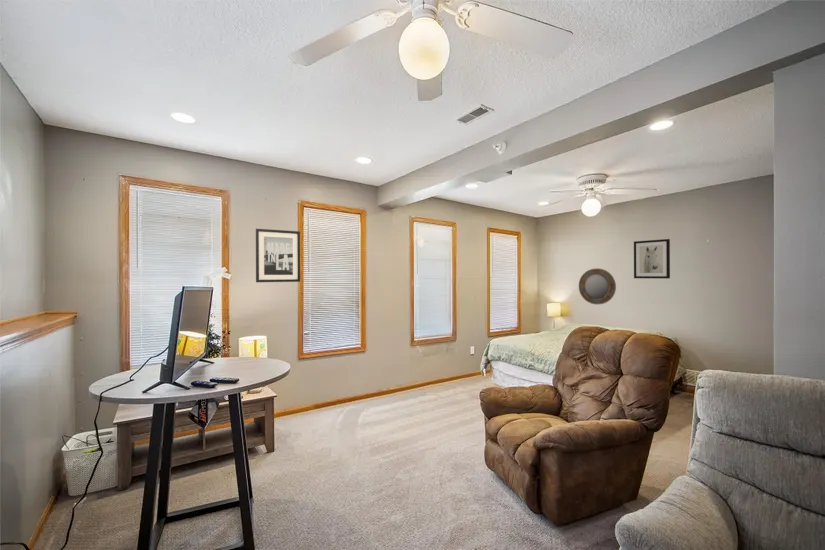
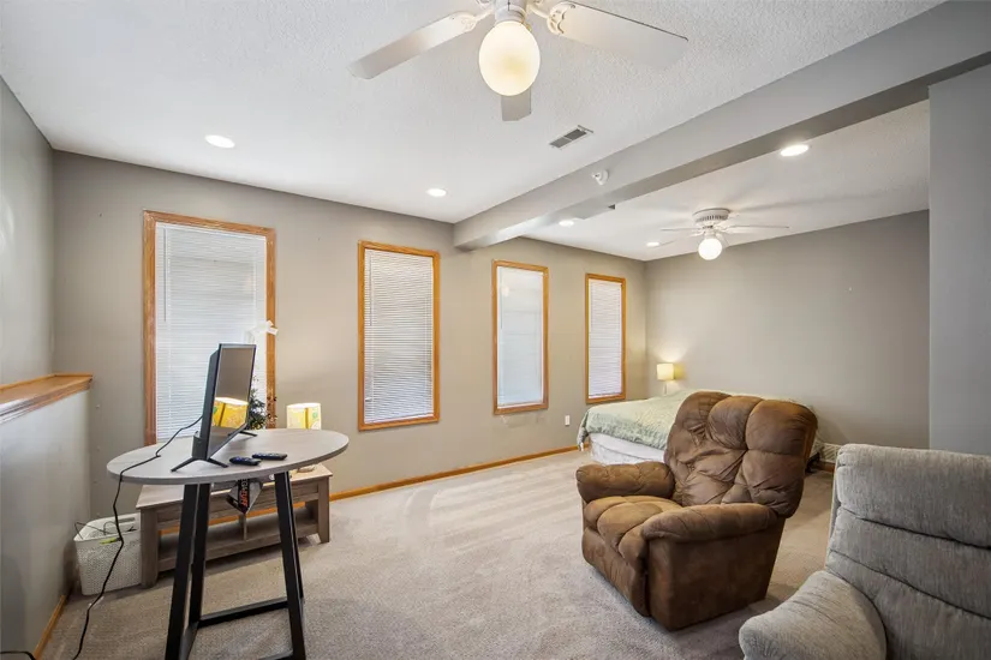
- wall art [255,228,301,283]
- wall art [633,238,671,279]
- home mirror [578,268,617,305]
